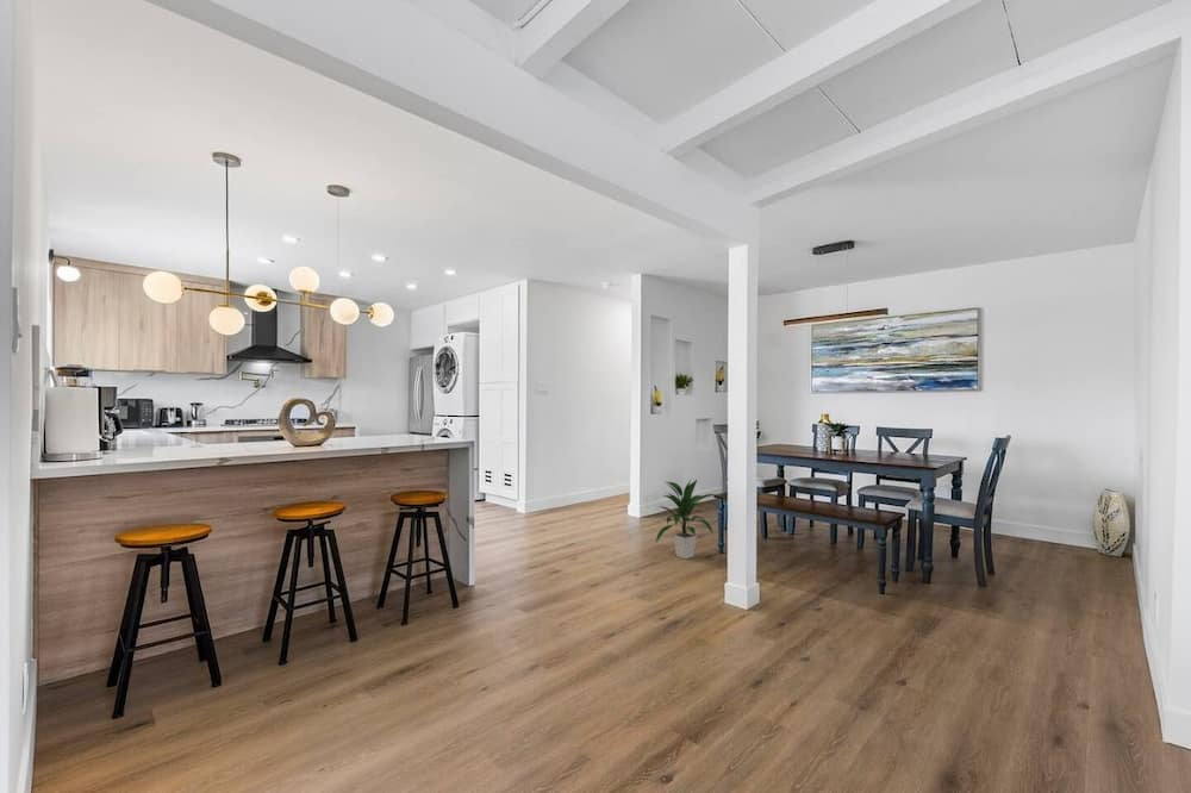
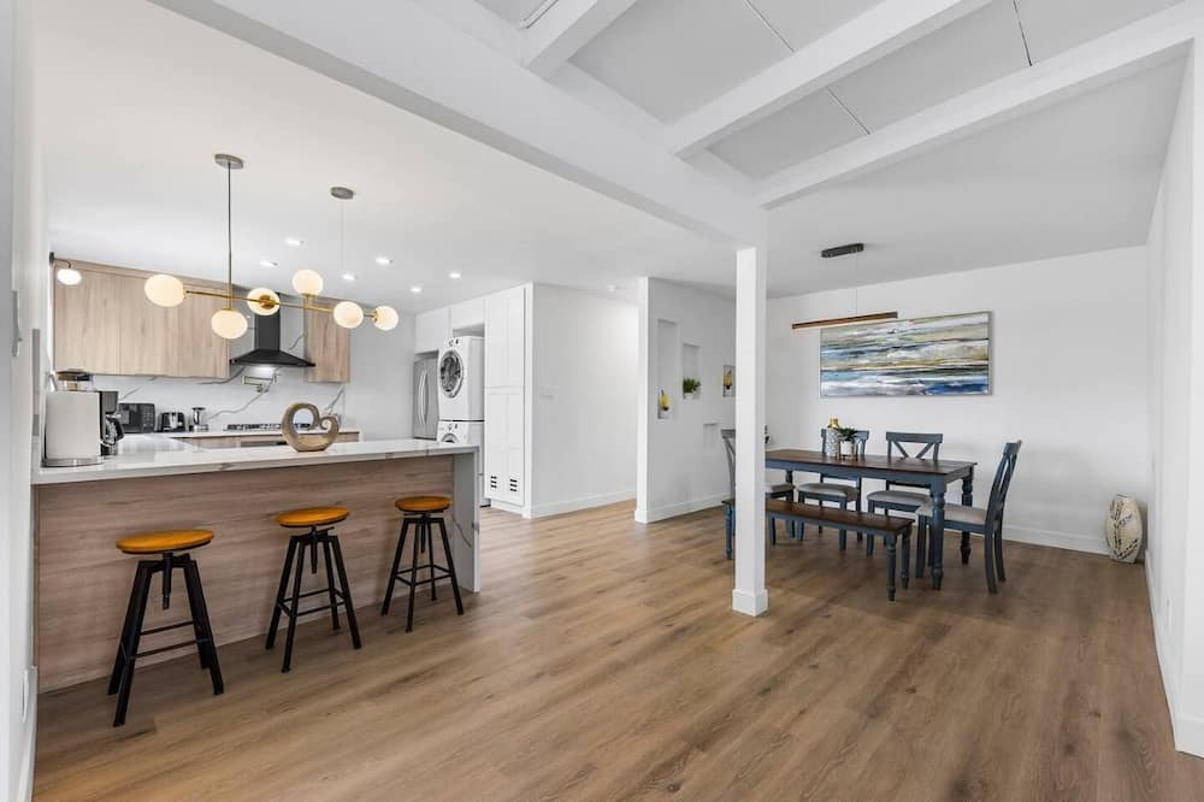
- indoor plant [655,479,718,560]
